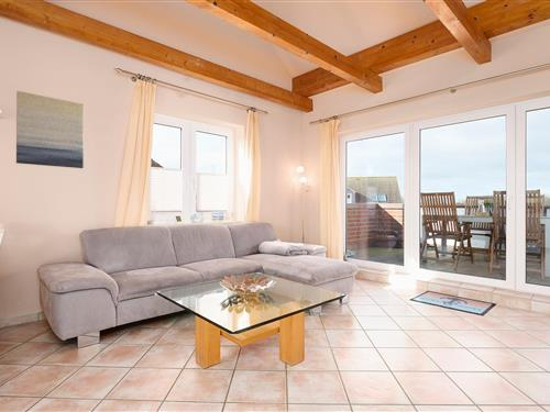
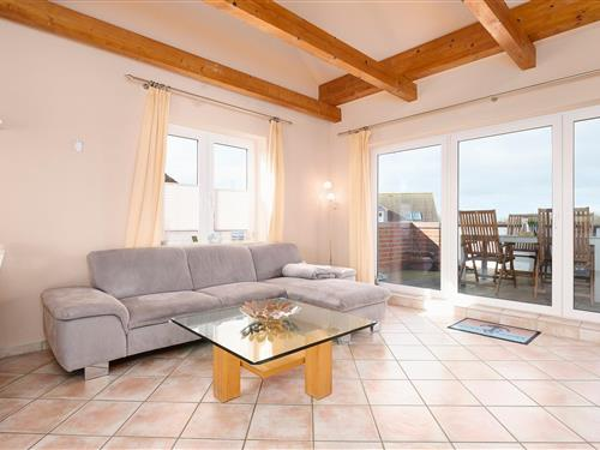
- wall art [15,90,85,169]
